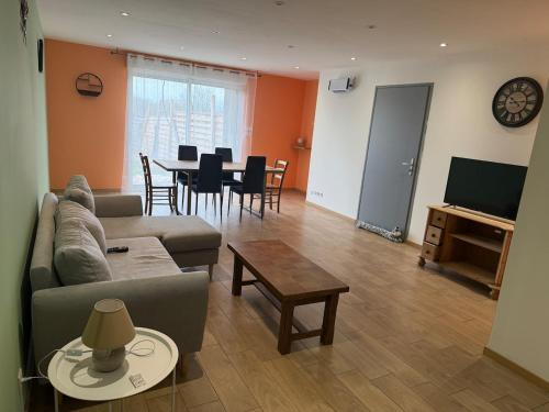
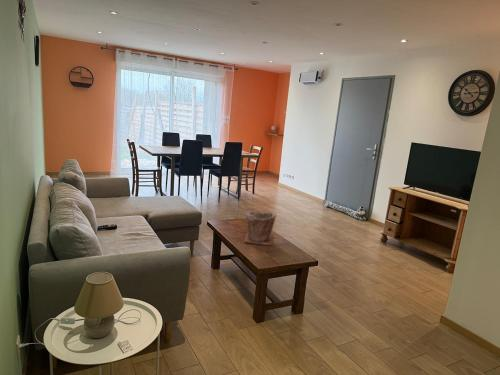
+ plant pot [243,210,277,246]
